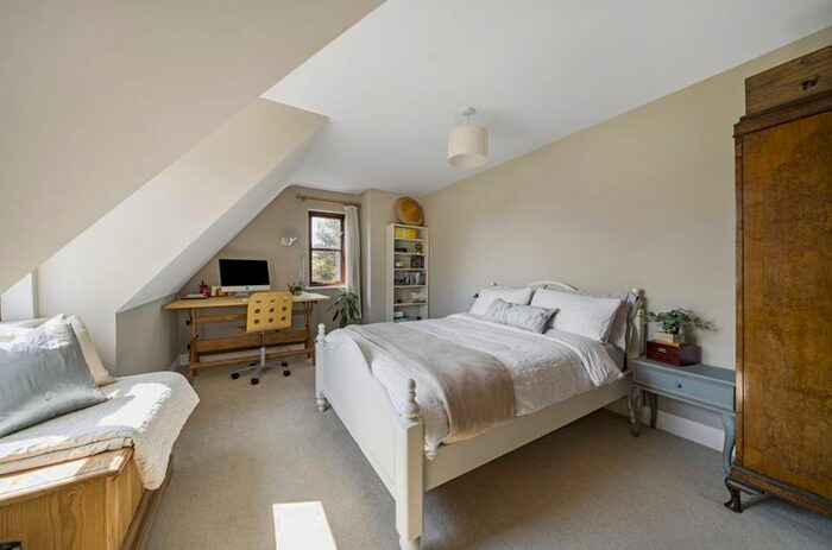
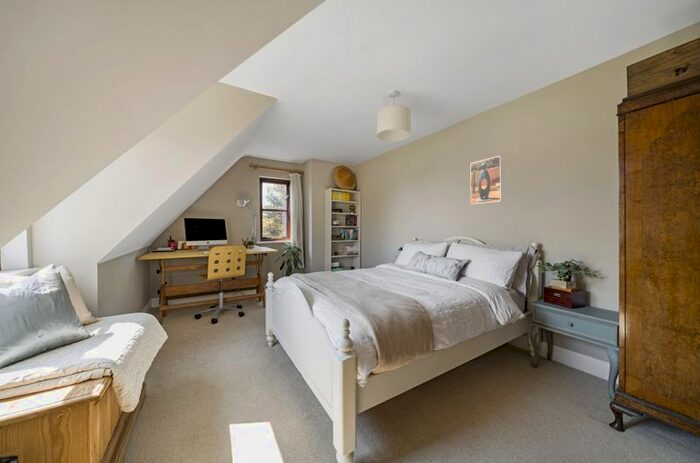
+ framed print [469,155,503,205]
